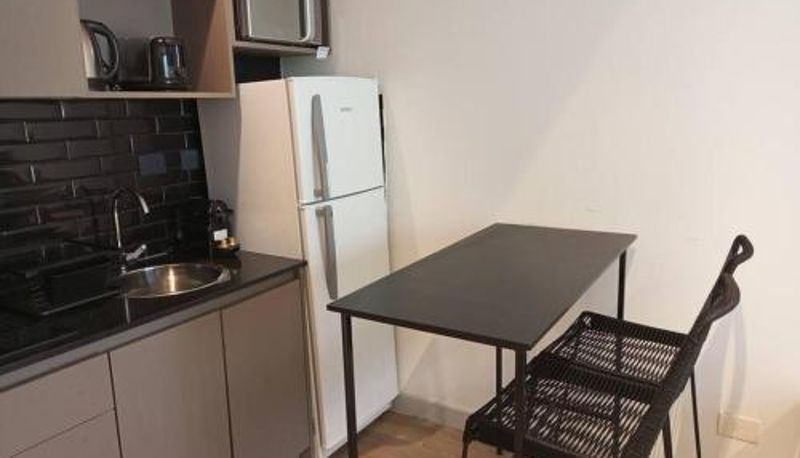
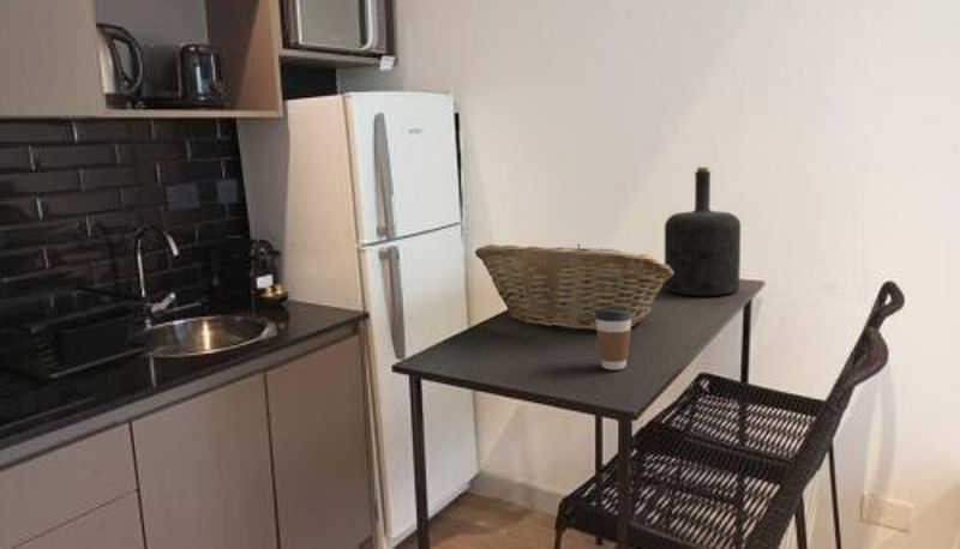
+ coffee cup [595,307,632,370]
+ fruit basket [474,243,673,332]
+ bottle [664,165,742,296]
